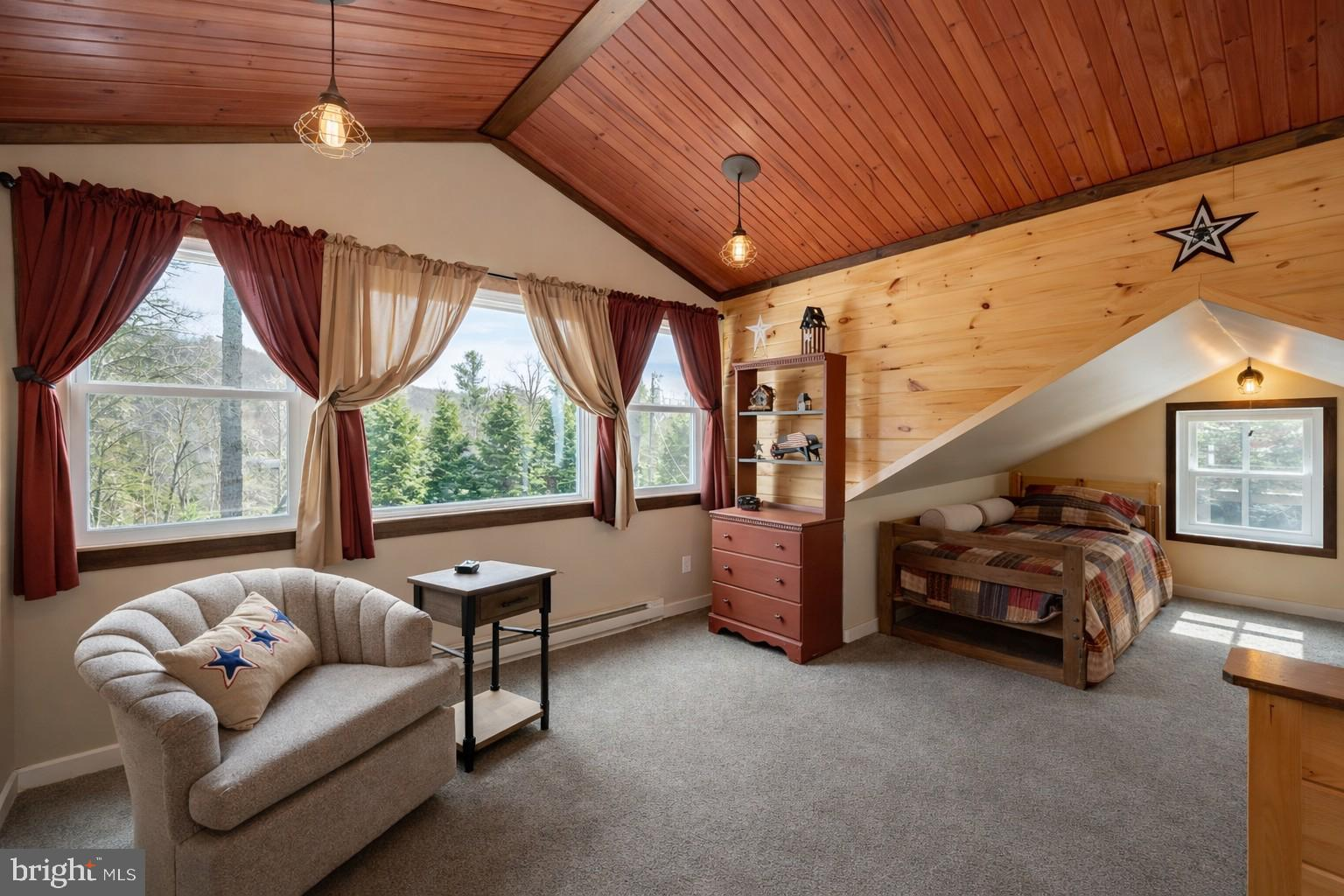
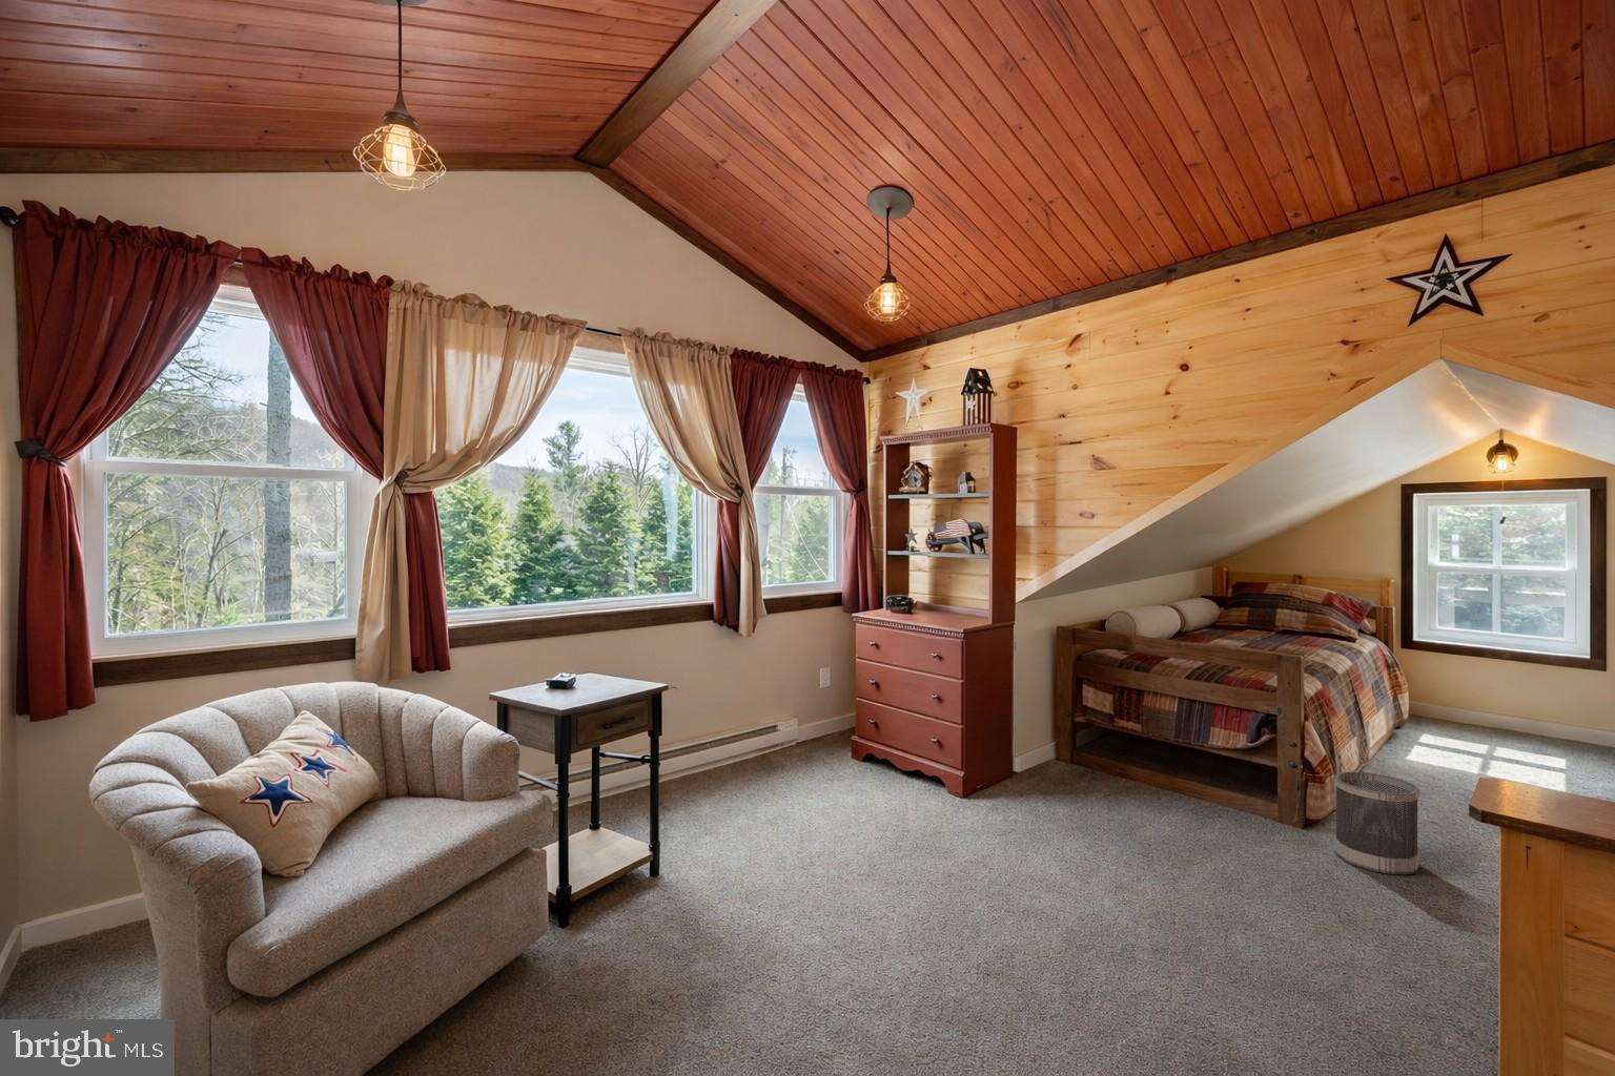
+ wastebasket [1334,770,1420,875]
